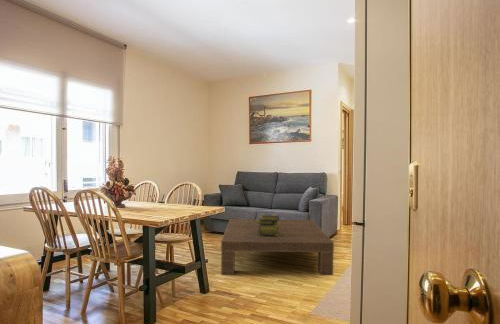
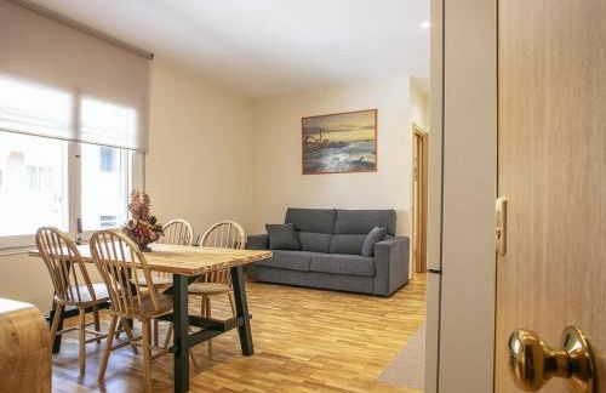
- coffee table [220,218,335,276]
- stack of books [257,213,280,236]
